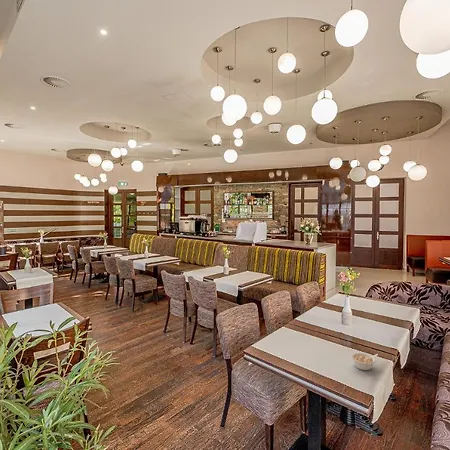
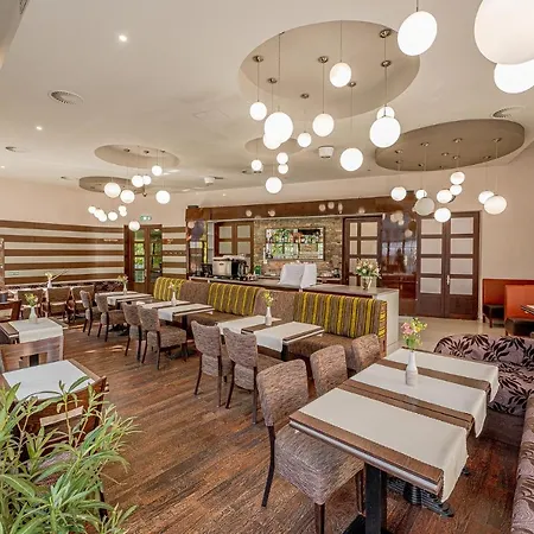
- legume [350,351,379,371]
